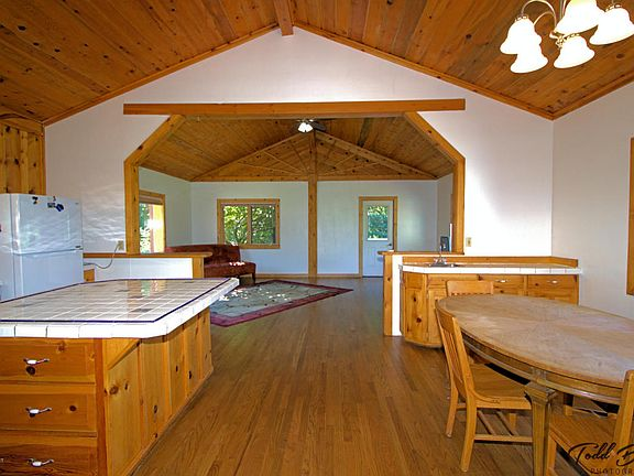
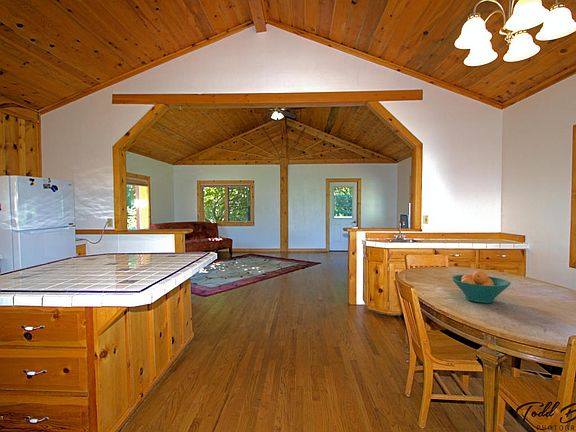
+ fruit bowl [450,270,512,304]
